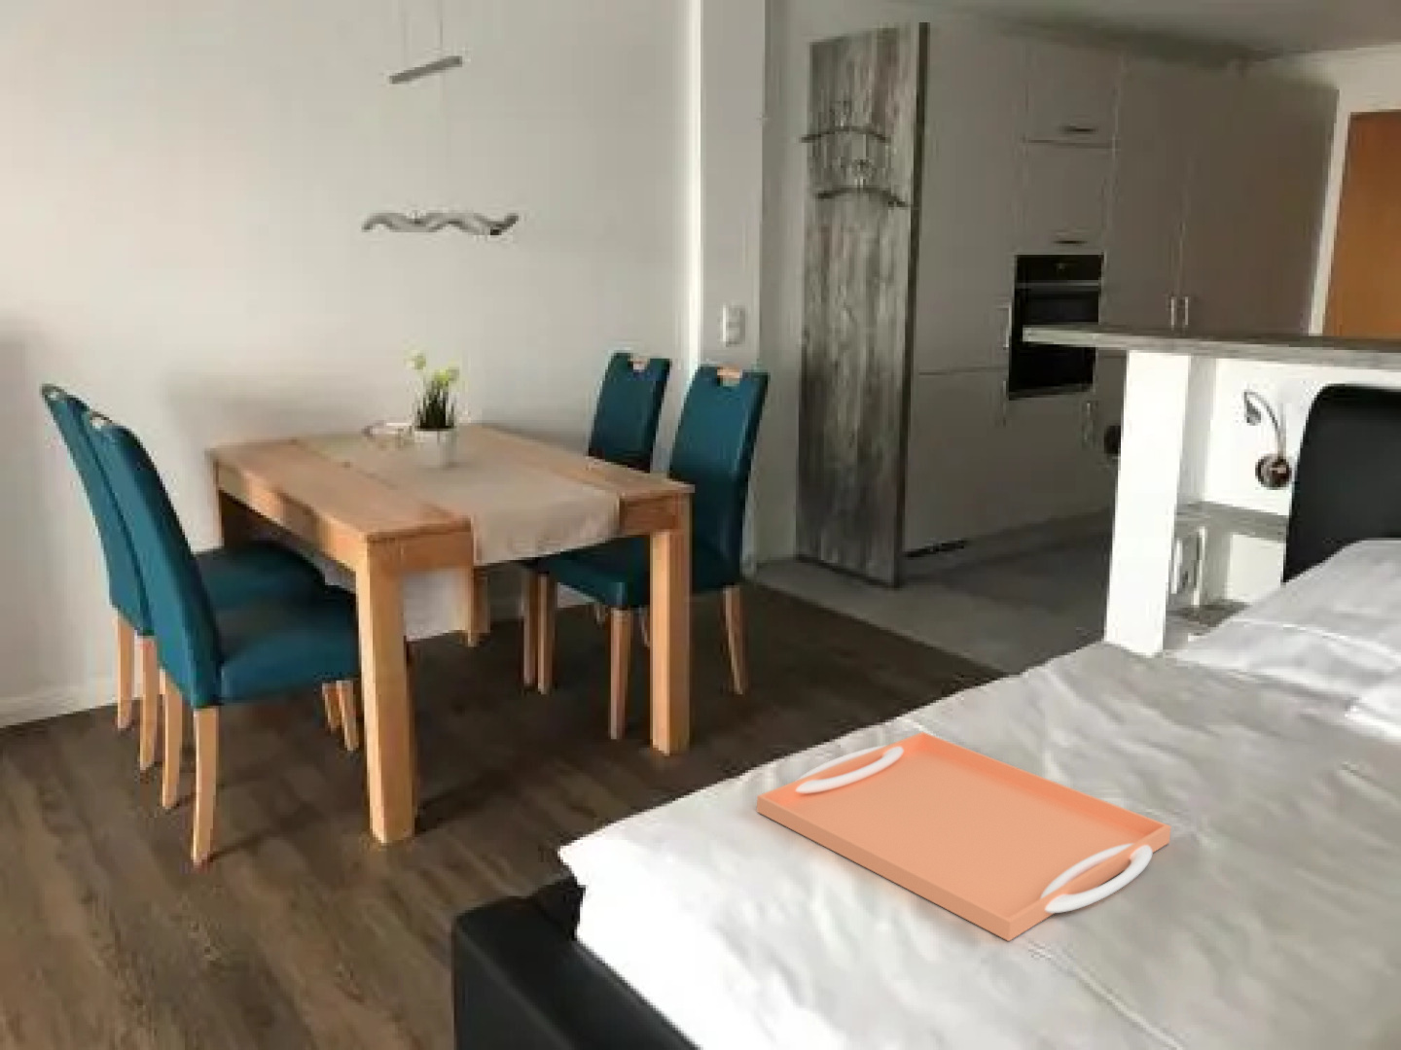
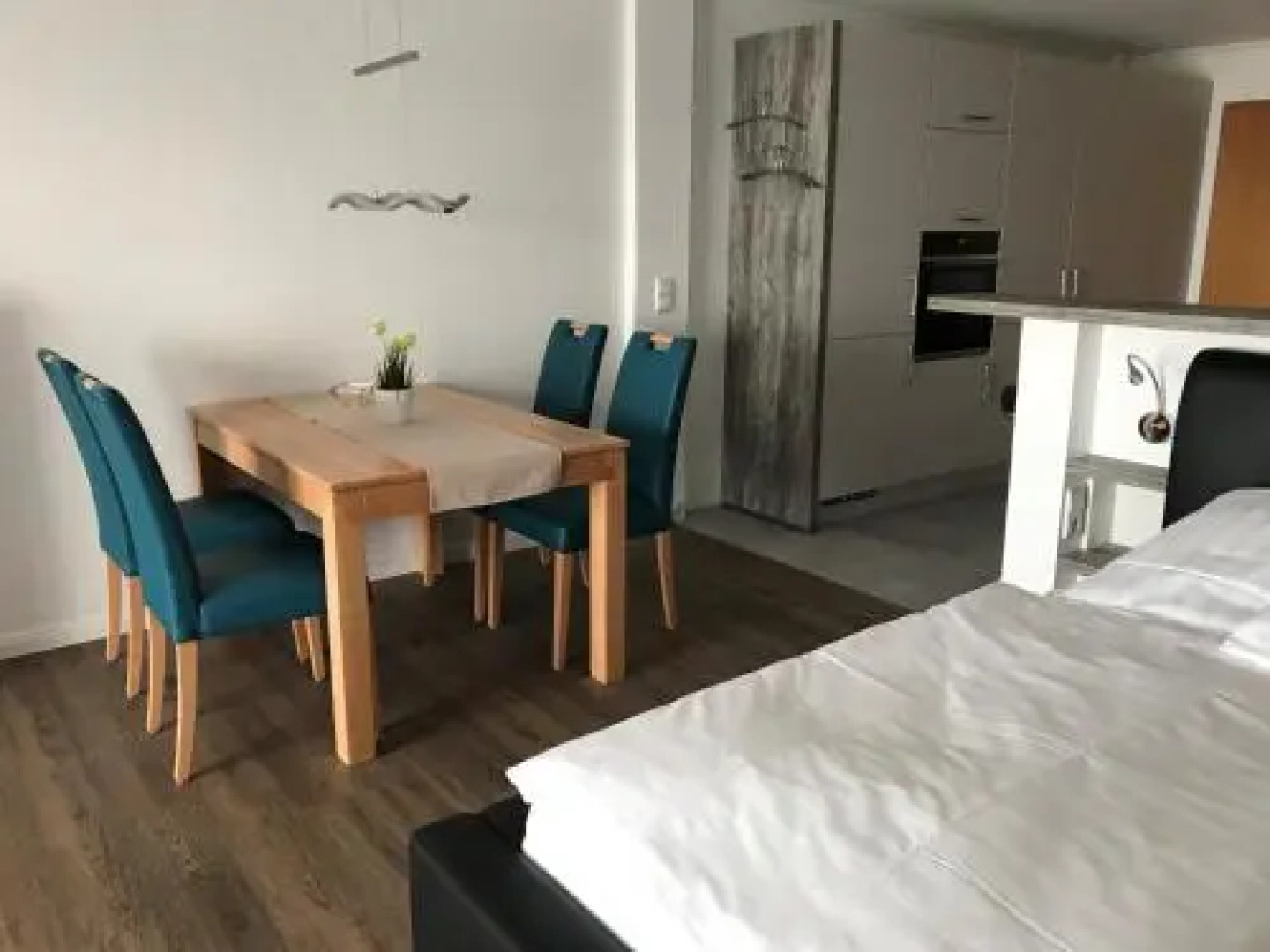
- serving tray [756,731,1173,942]
